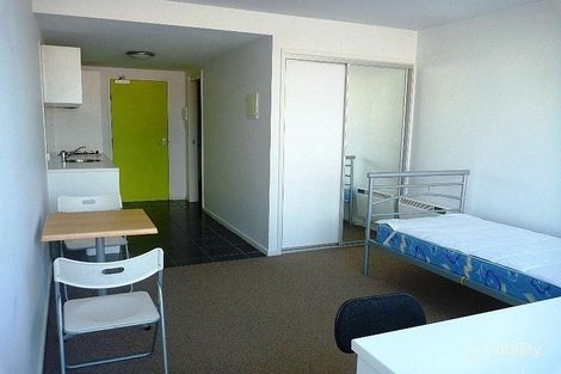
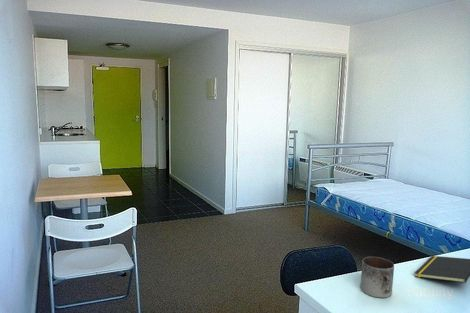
+ mug [359,256,395,299]
+ notepad [414,255,470,284]
